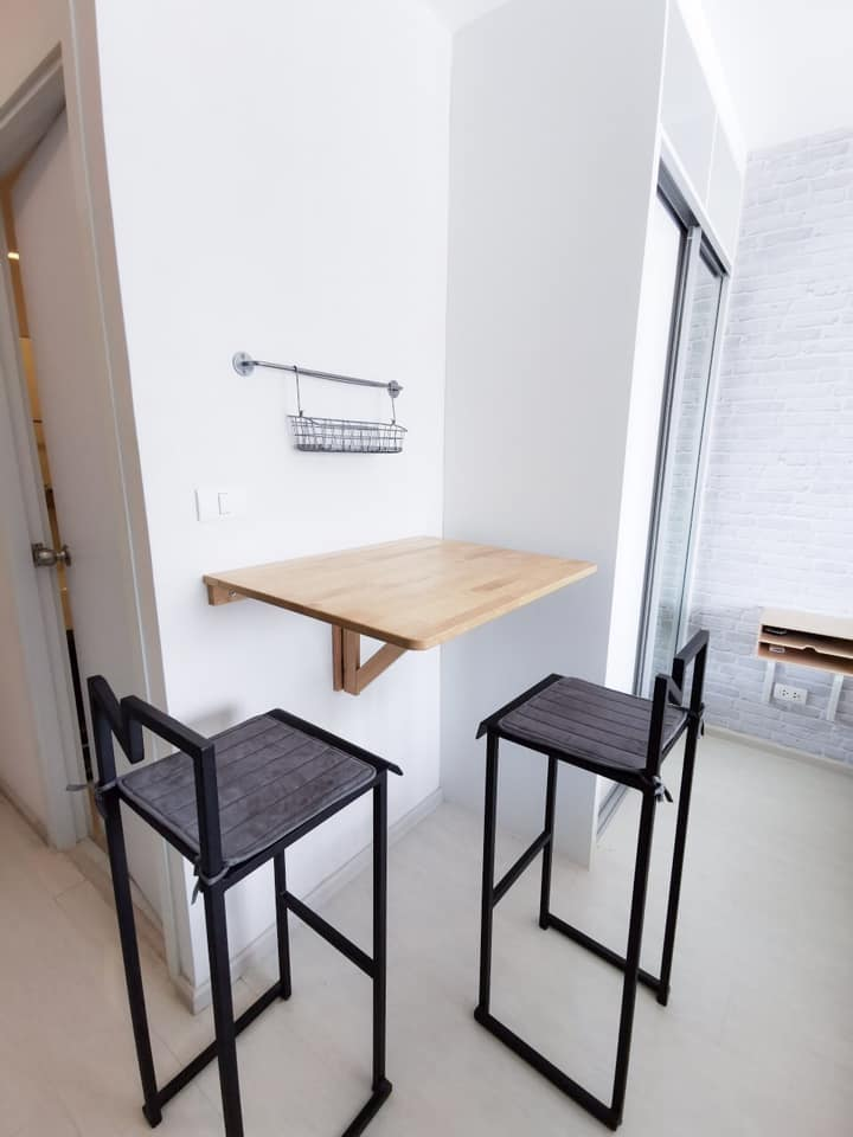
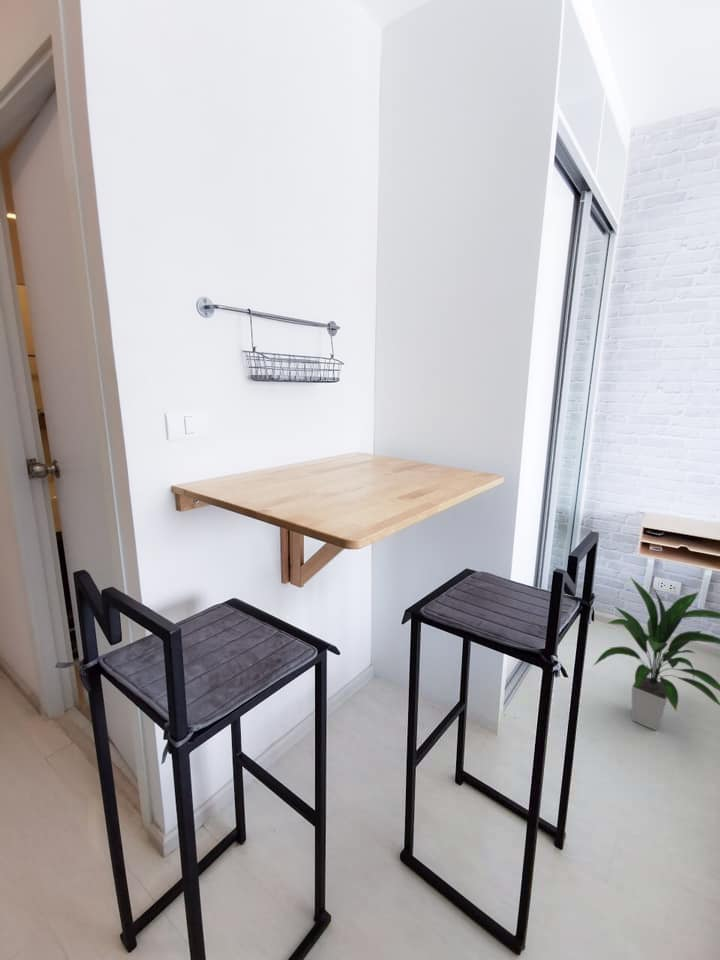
+ indoor plant [592,575,720,731]
